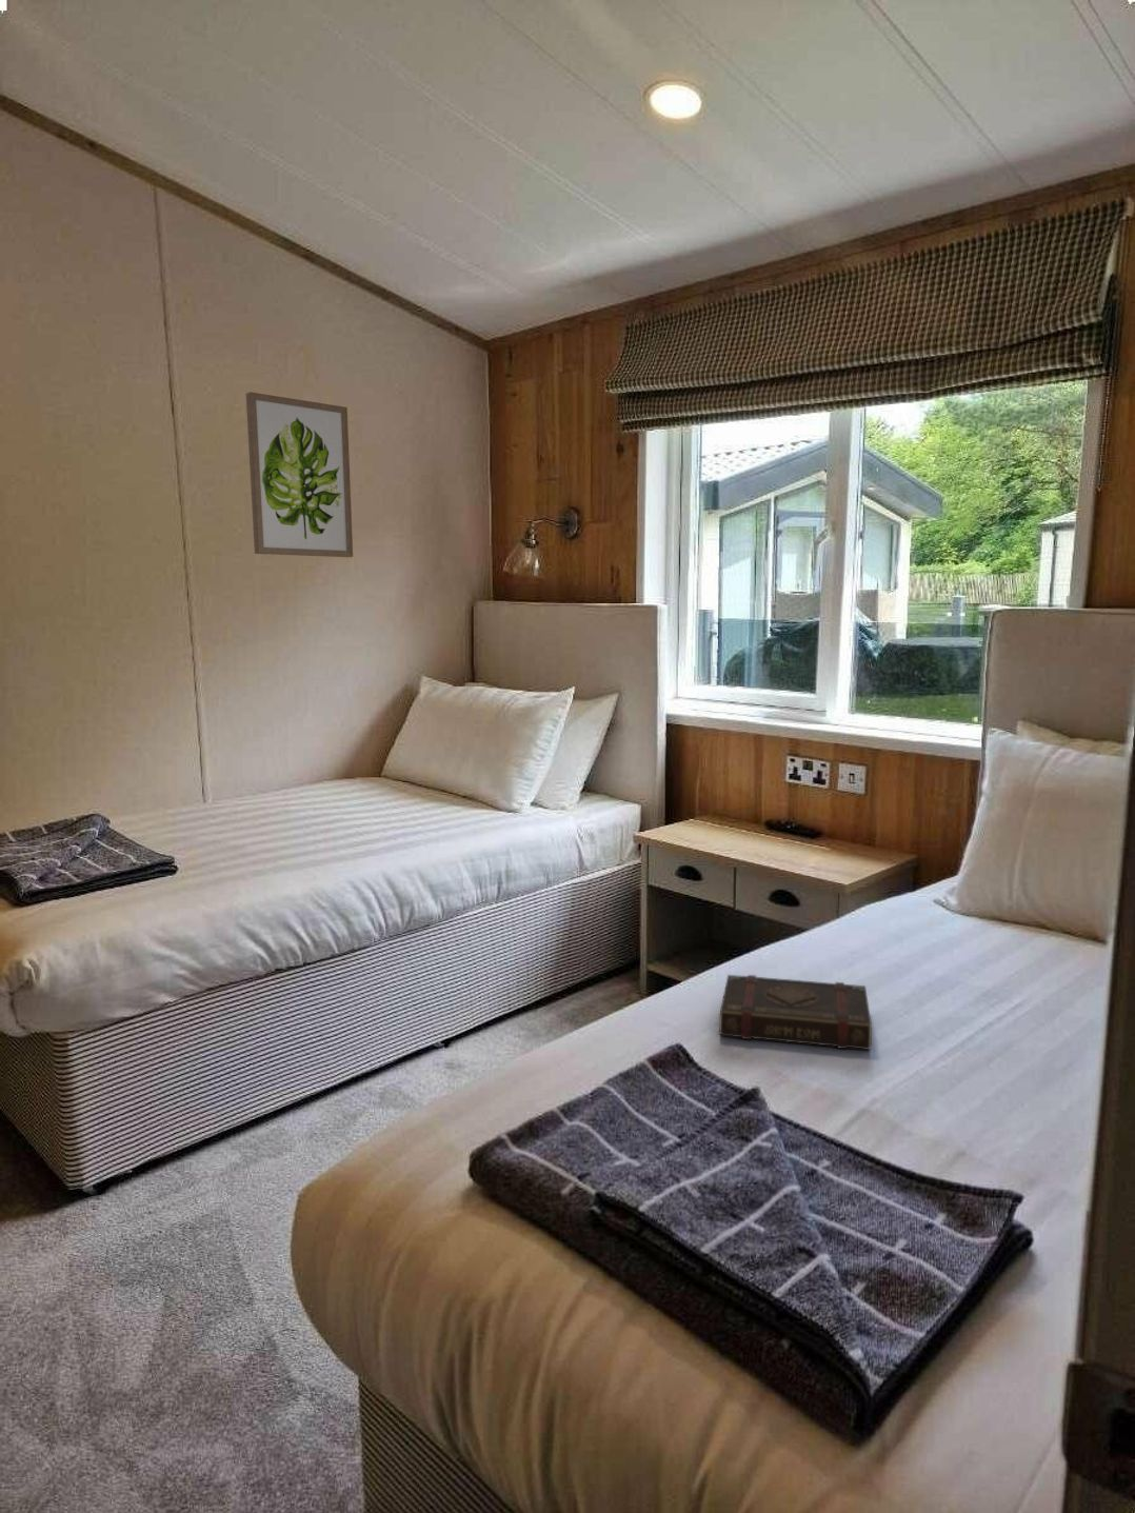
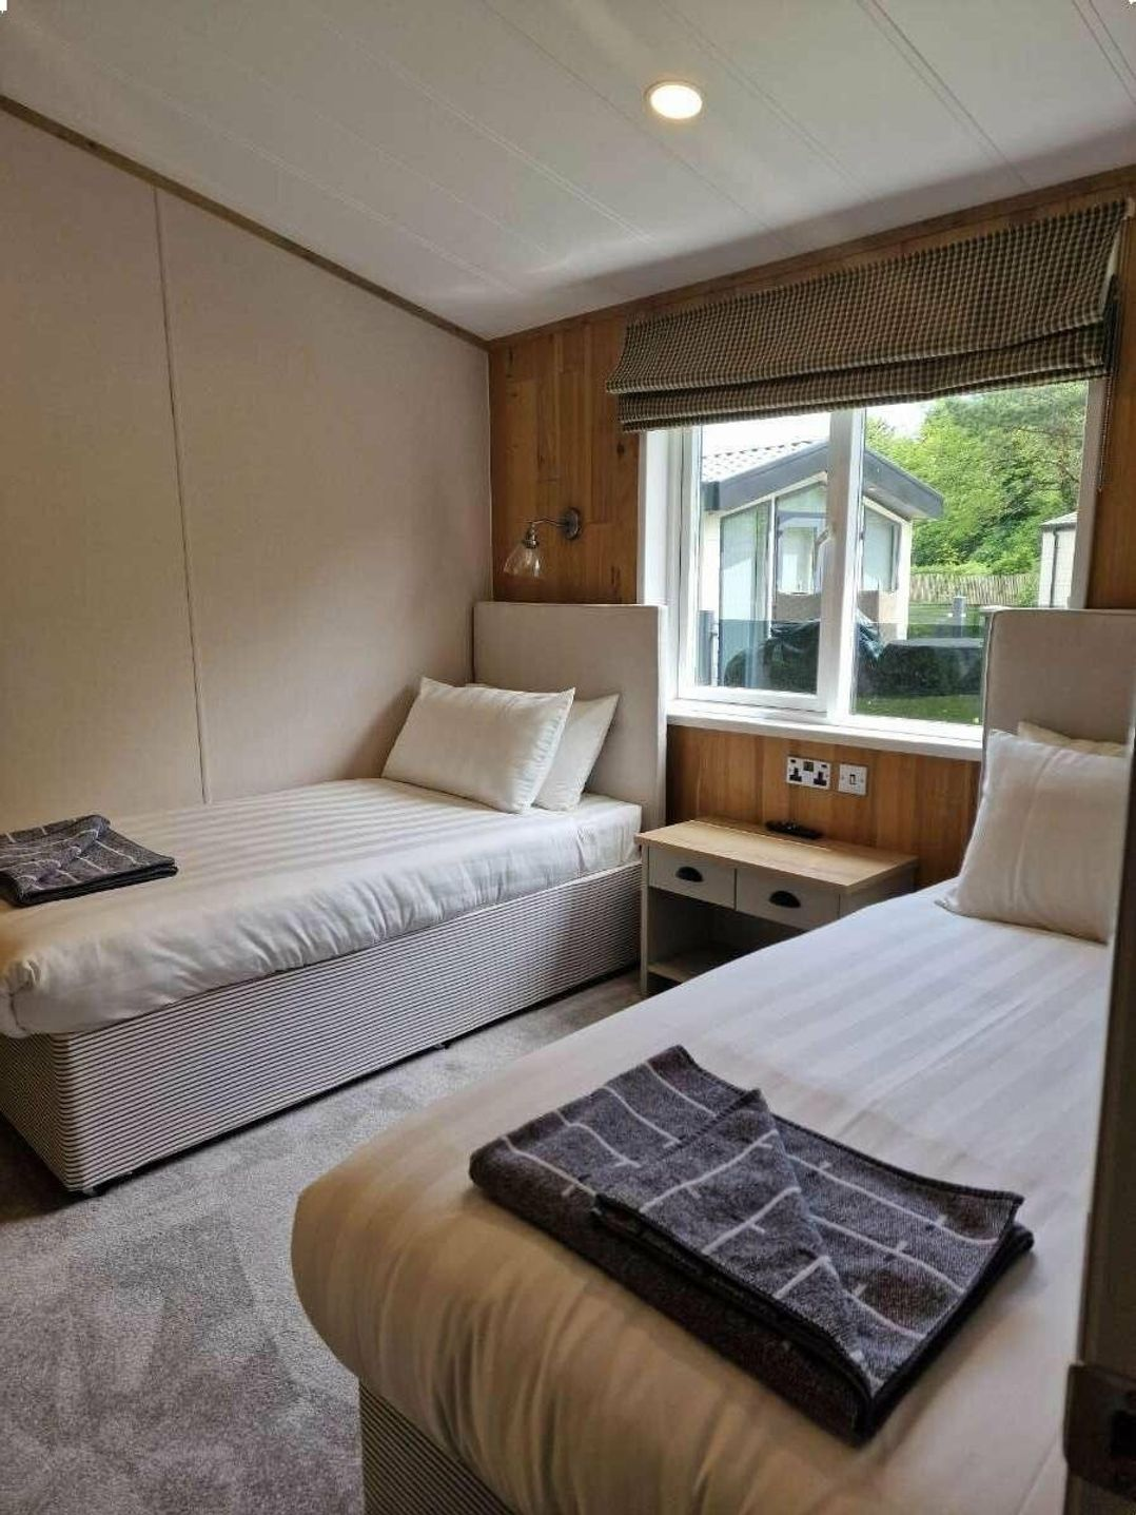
- book [718,974,873,1050]
- wall art [246,391,354,558]
